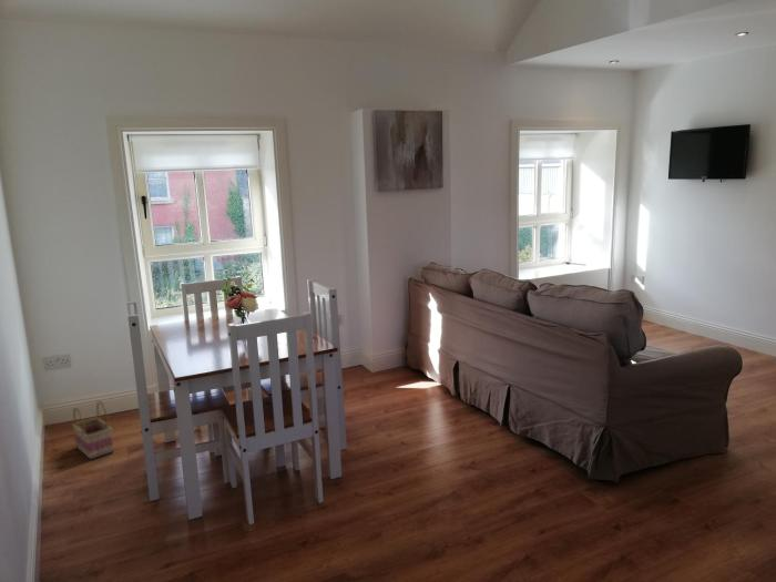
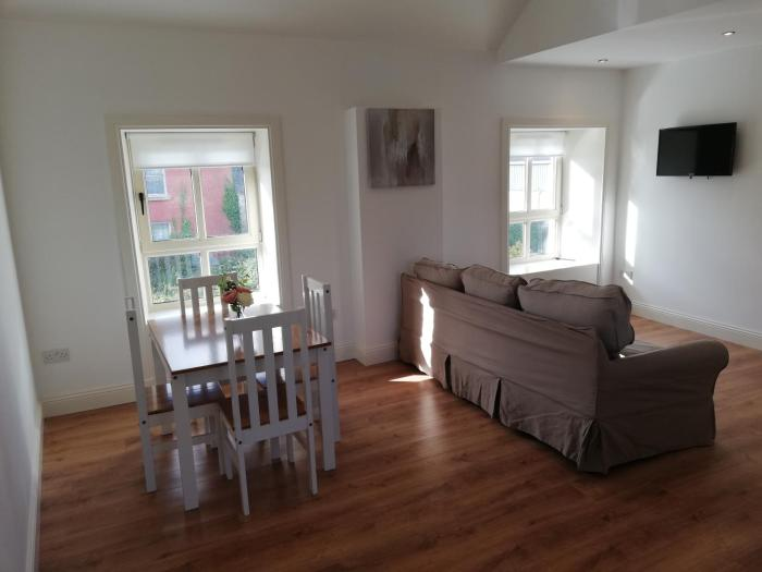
- basket [71,400,115,460]
